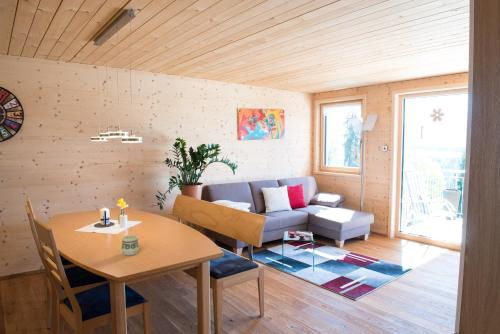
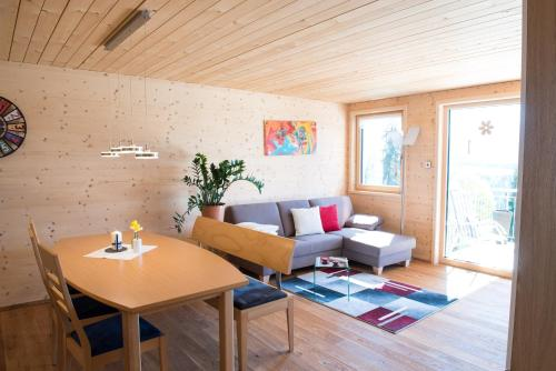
- cup [120,234,140,256]
